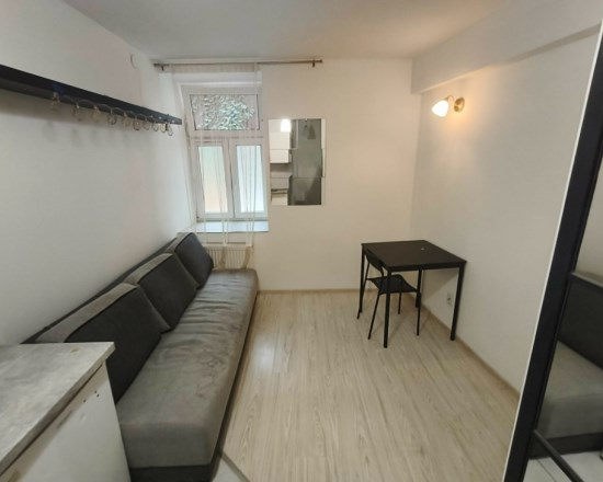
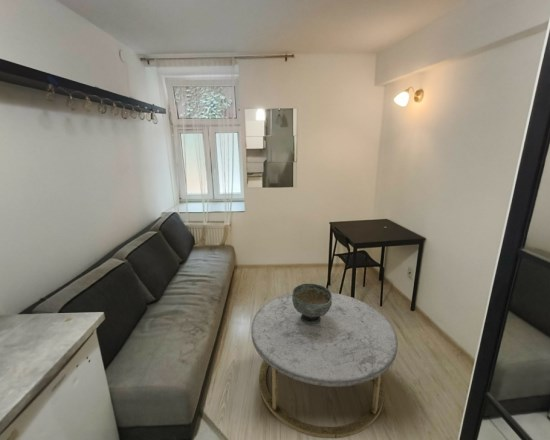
+ coffee table [250,291,399,439]
+ decorative bowl [292,283,332,325]
